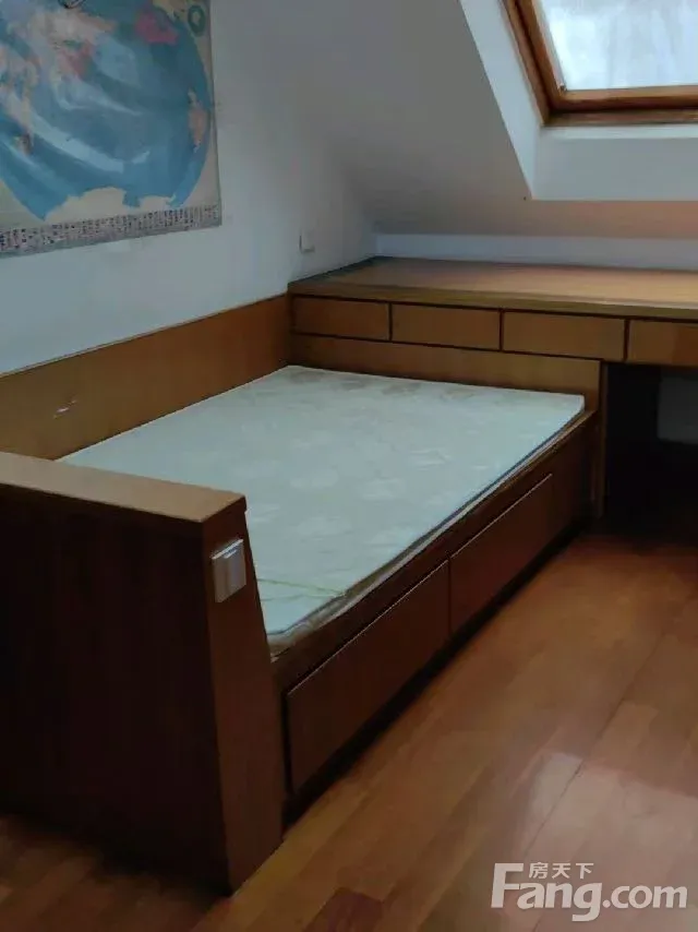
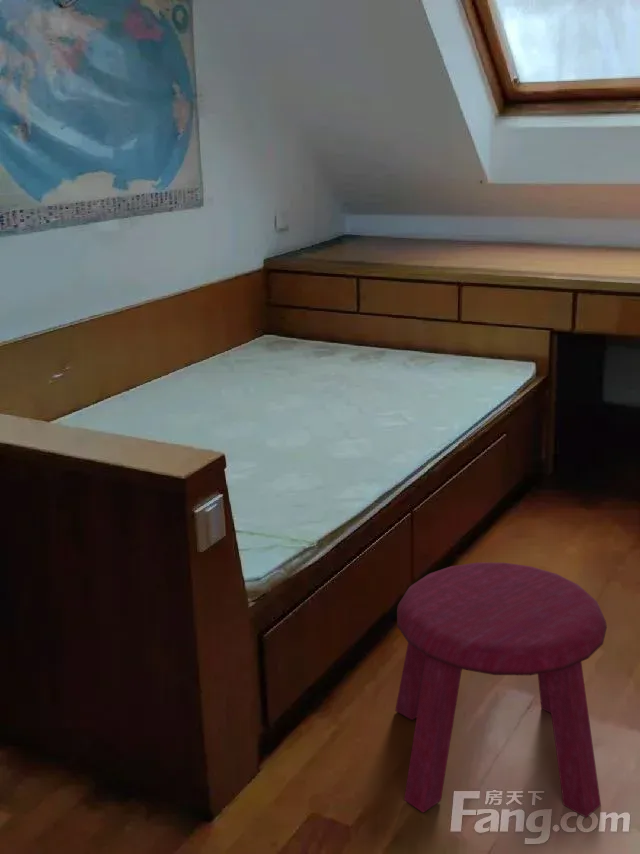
+ stool [394,562,608,819]
